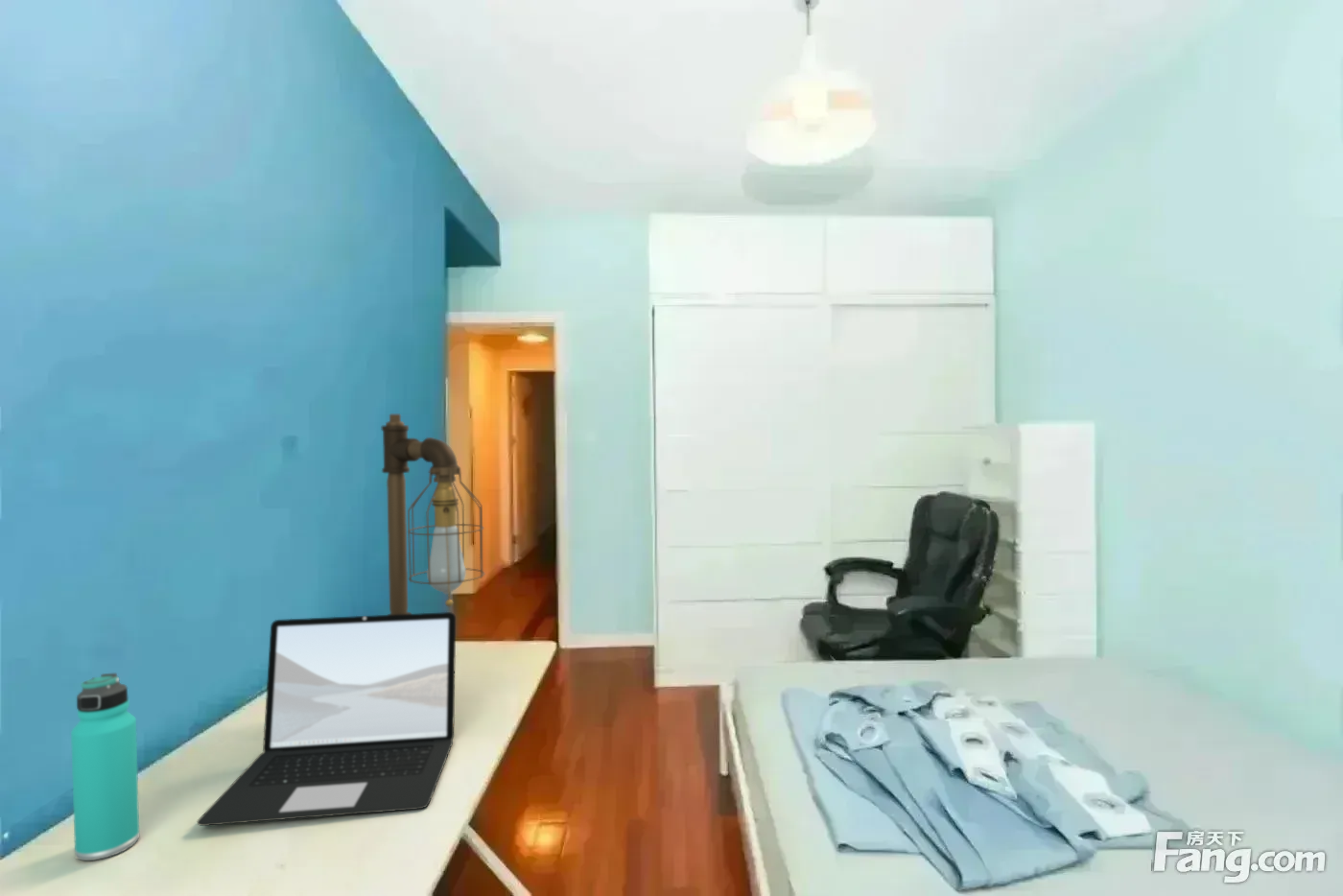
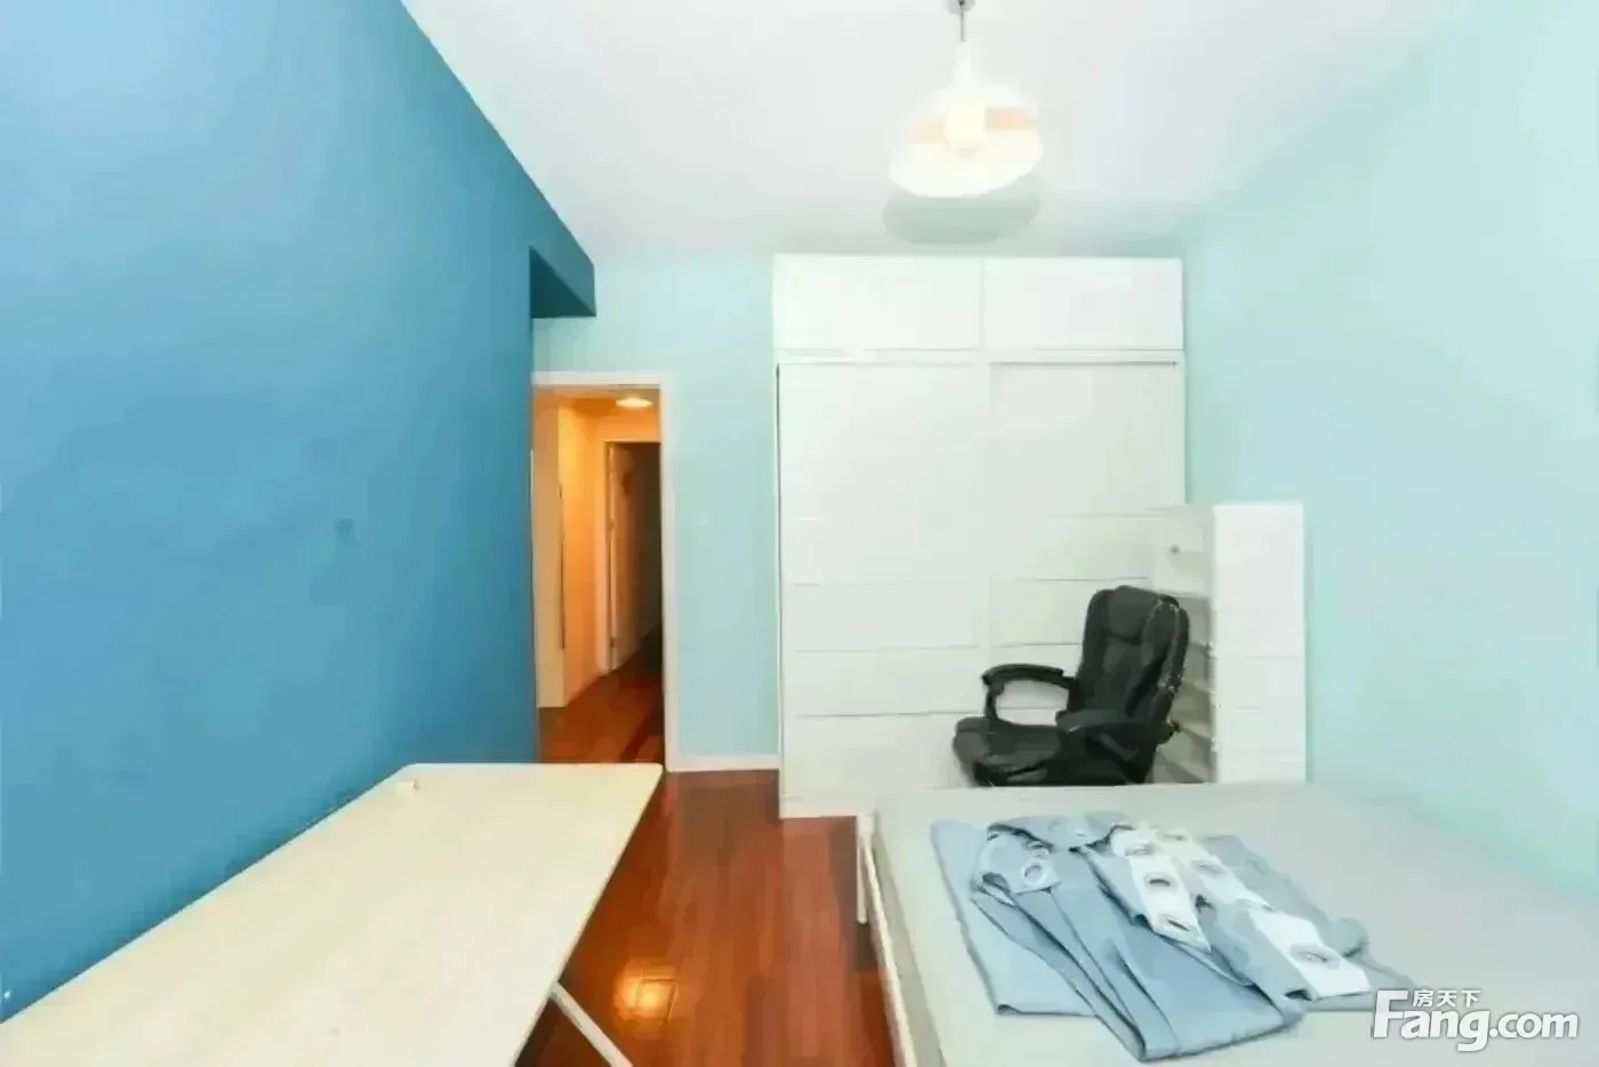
- laptop [196,611,457,827]
- thermos bottle [70,672,140,861]
- desk lamp [381,413,485,615]
